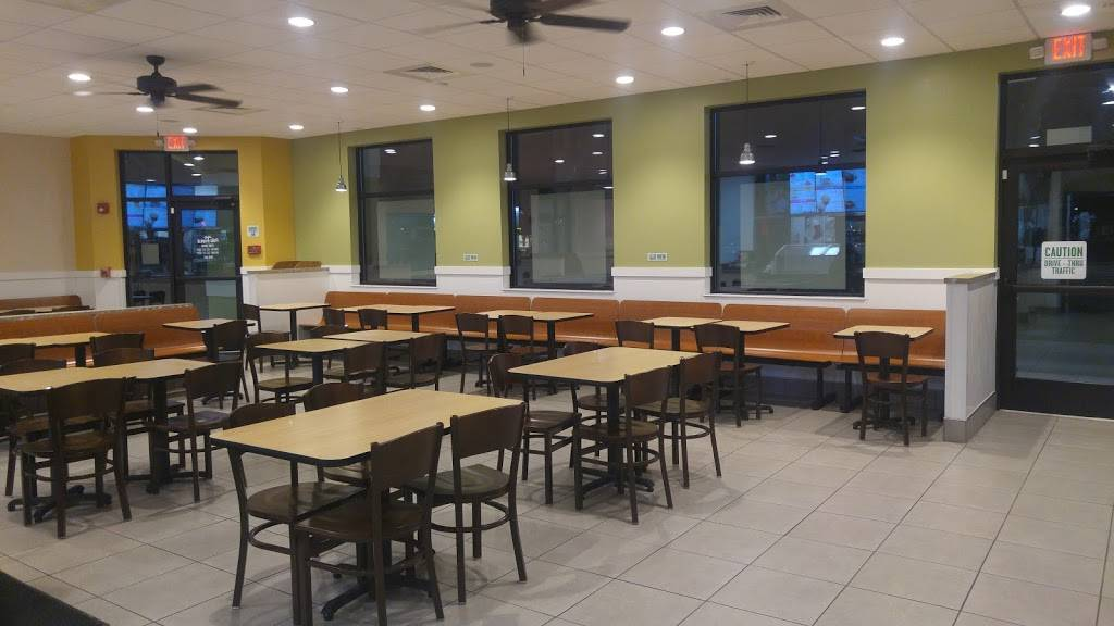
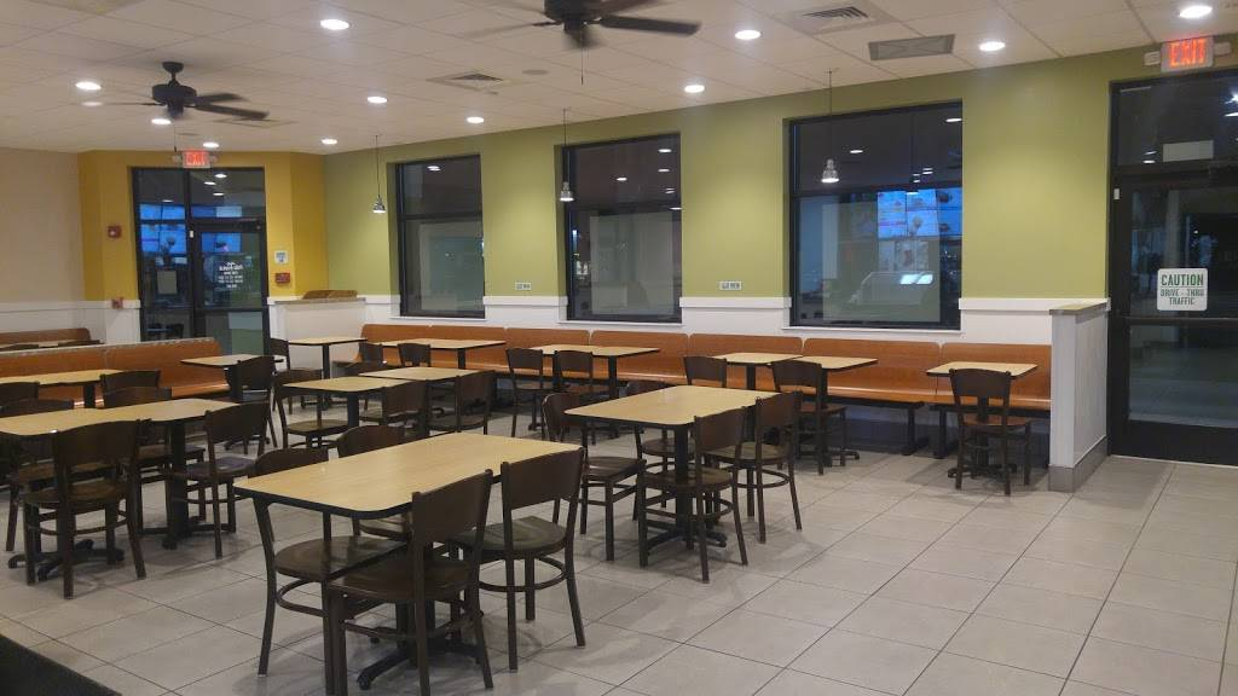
+ ceiling vent [867,33,956,63]
